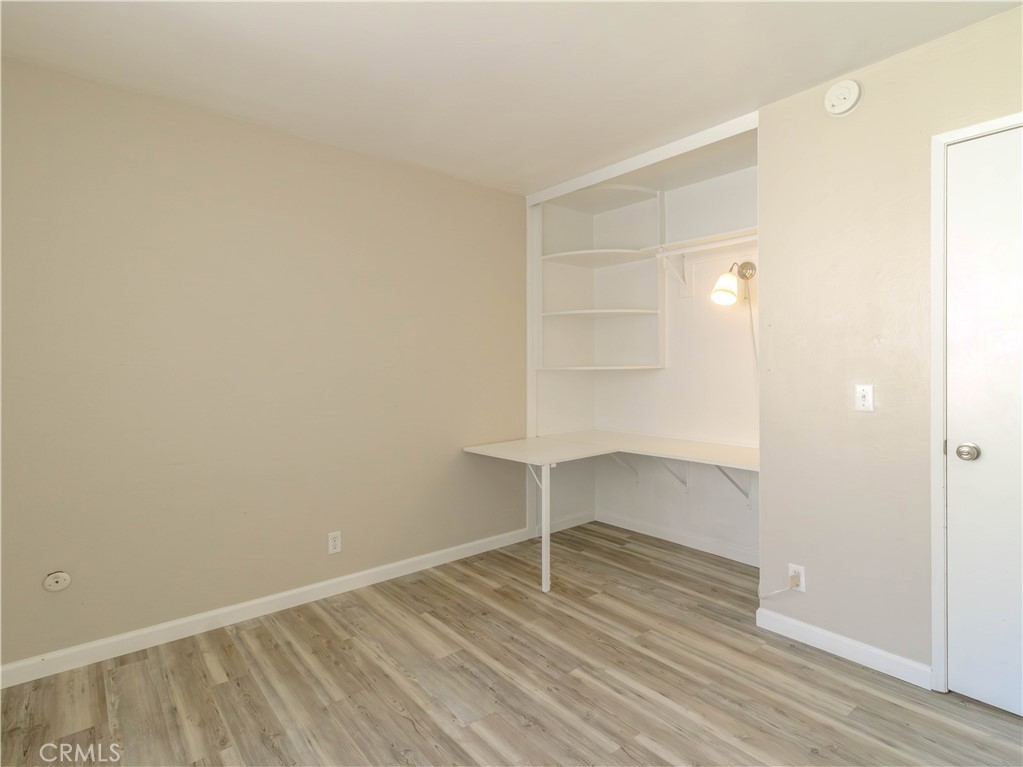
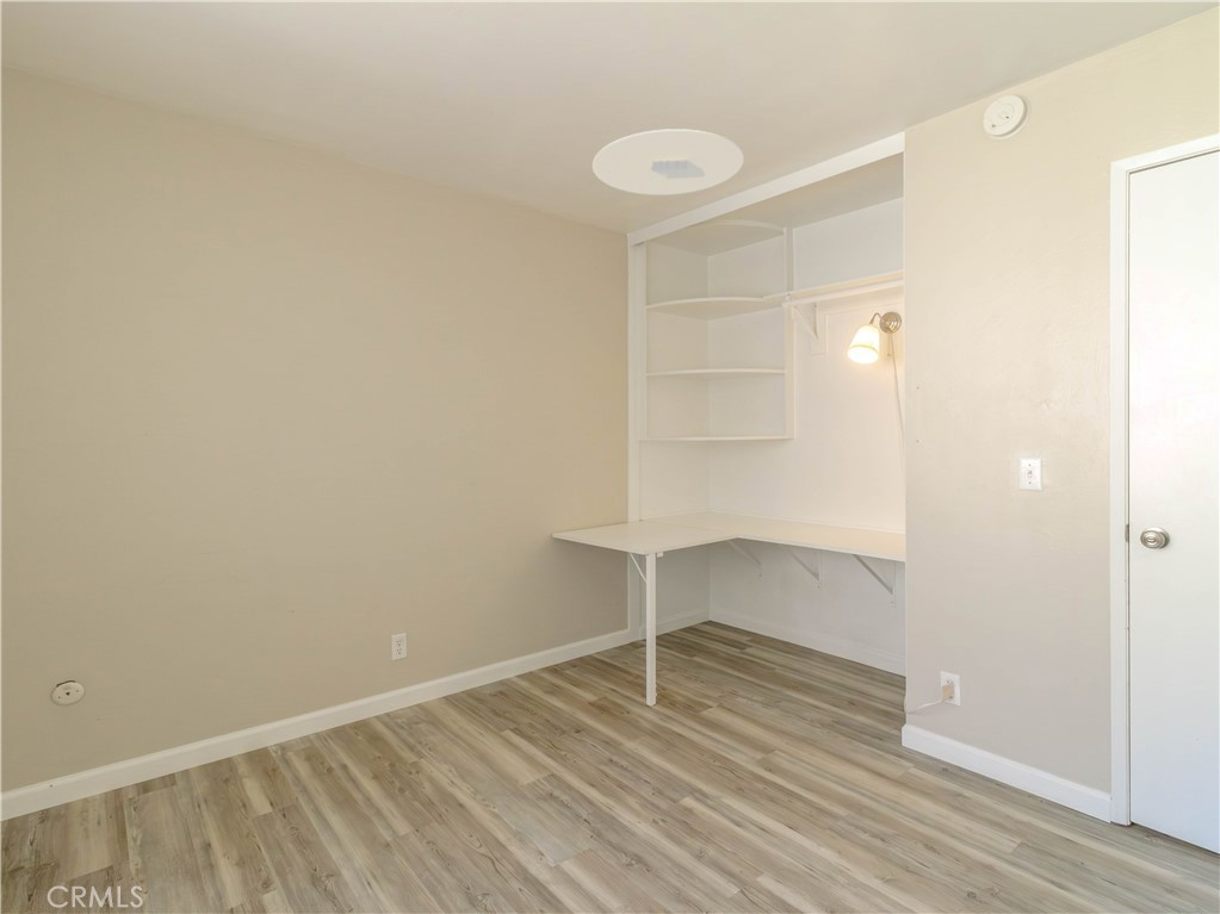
+ ceiling light [592,128,745,197]
